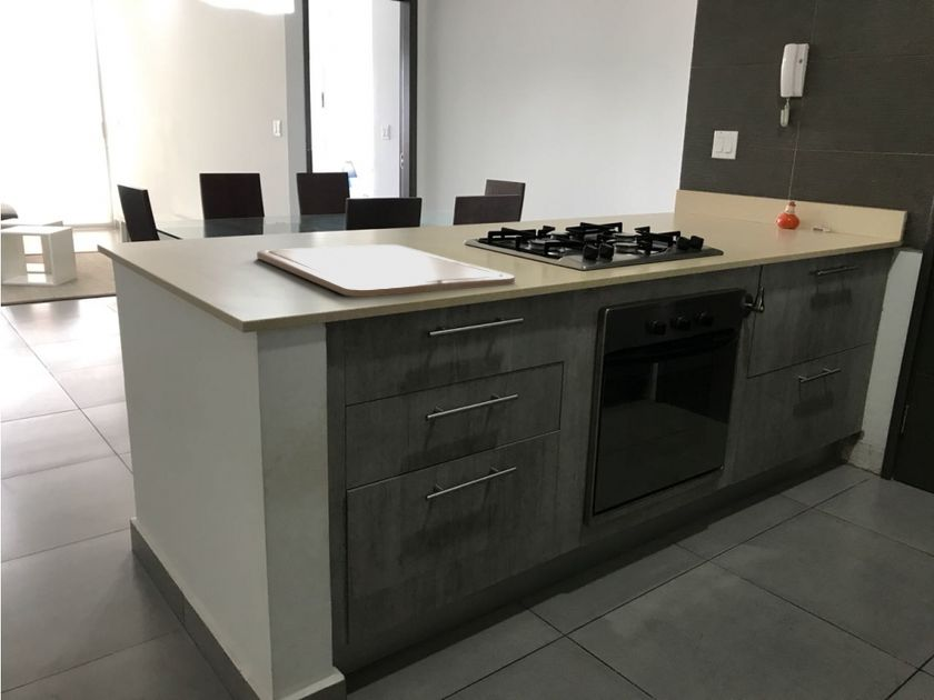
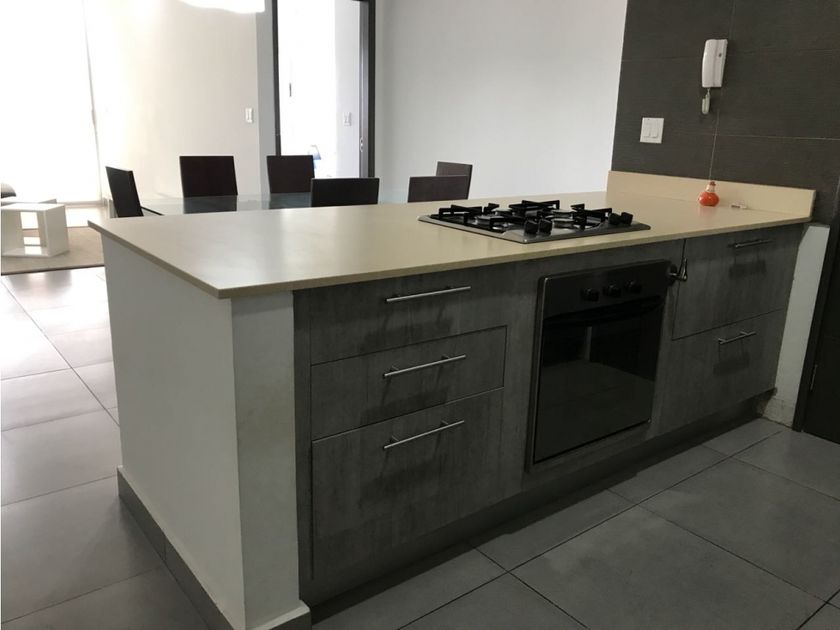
- chopping board [256,243,516,298]
